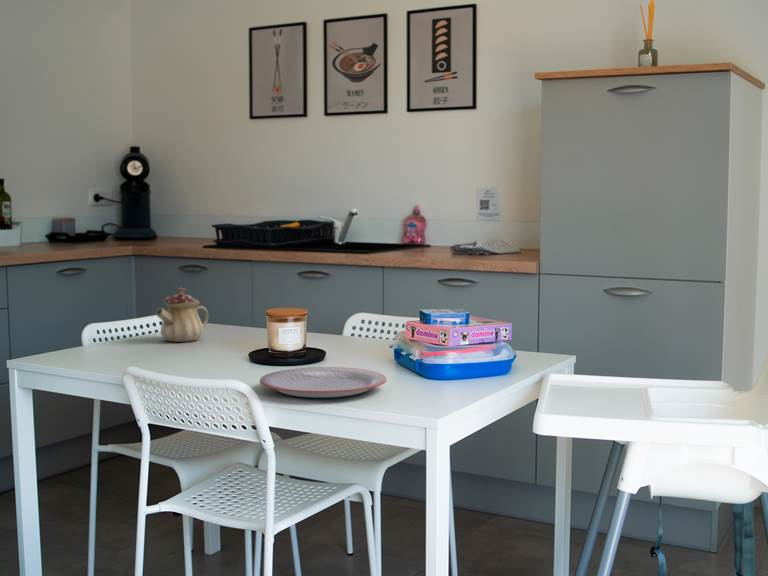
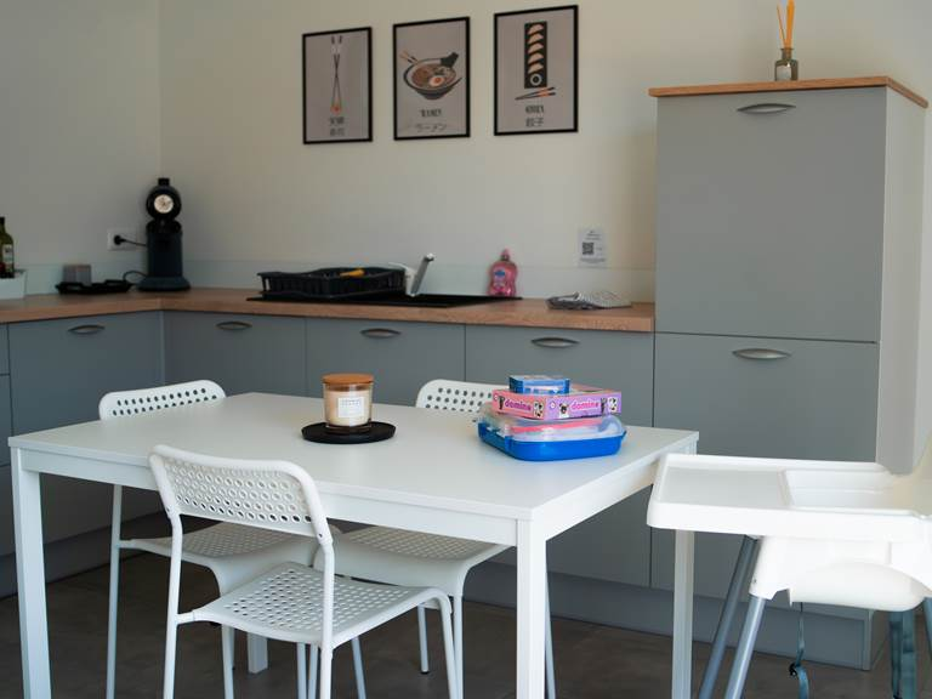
- teapot [155,286,210,343]
- plate [259,366,387,399]
